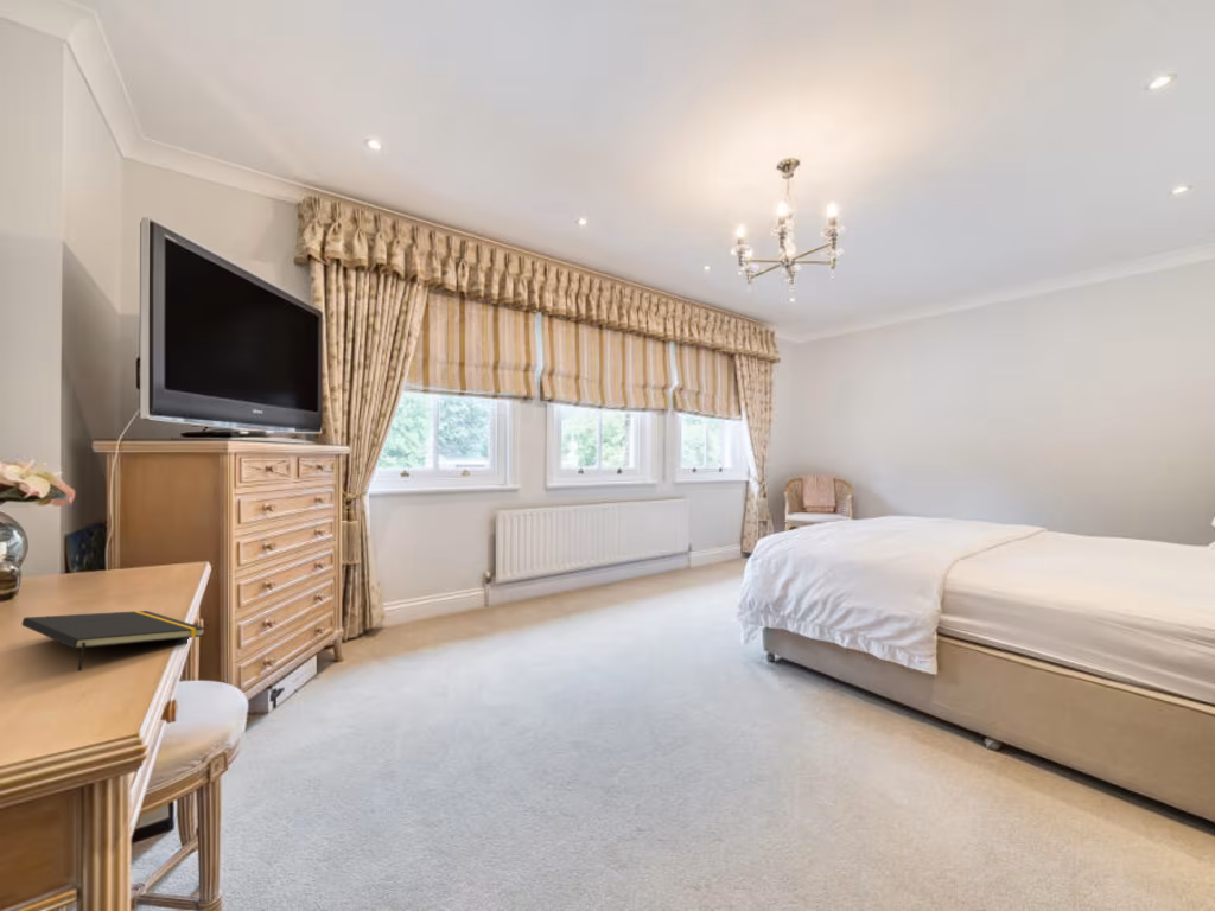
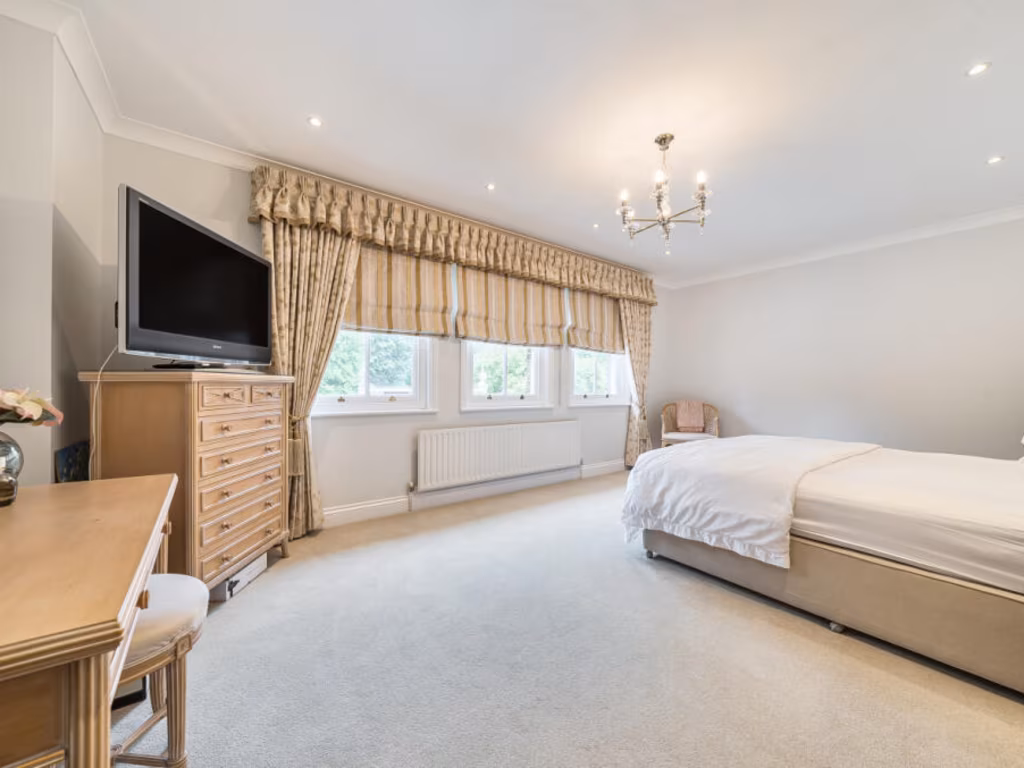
- notepad [20,610,206,673]
